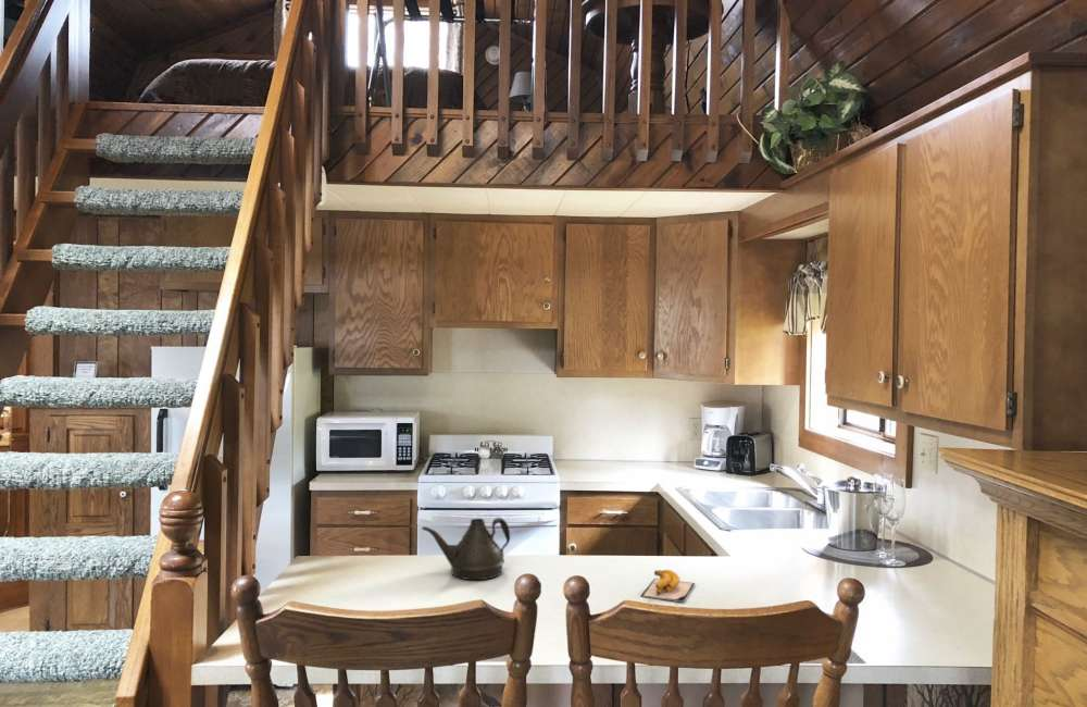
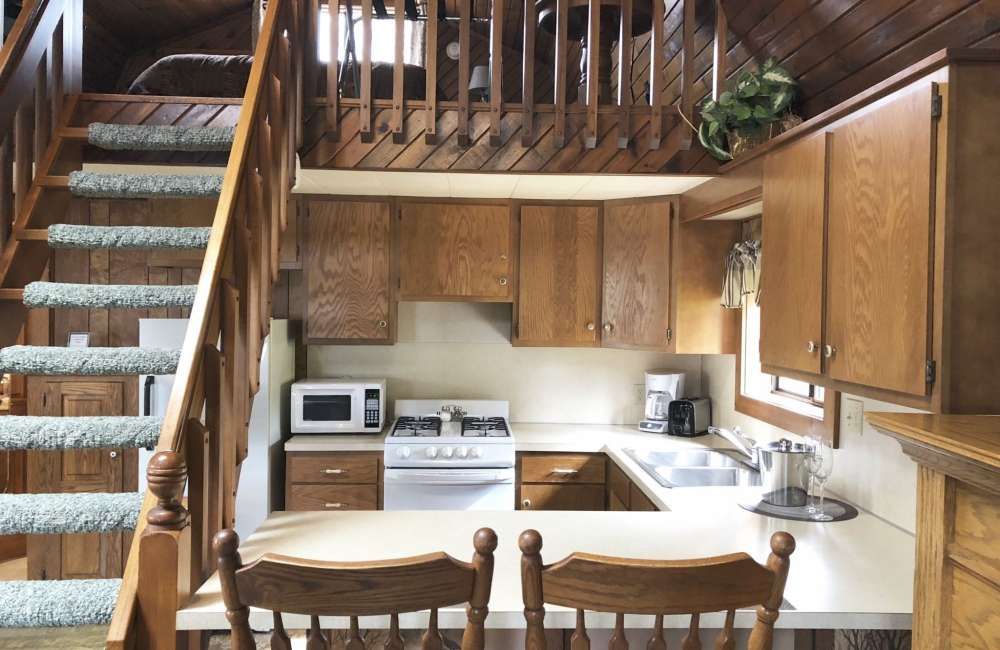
- banana [639,569,697,603]
- teapot [421,517,511,581]
